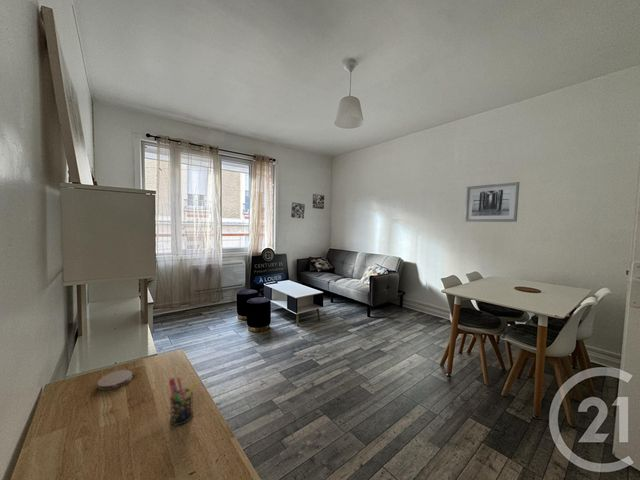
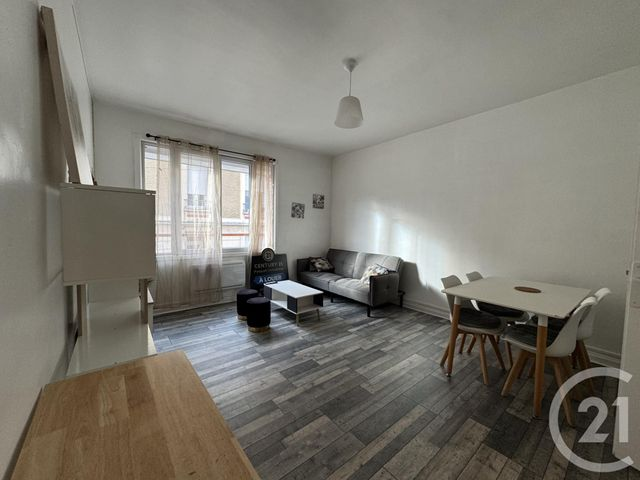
- coaster [96,369,133,391]
- pen holder [168,376,197,426]
- wall art [464,181,520,223]
